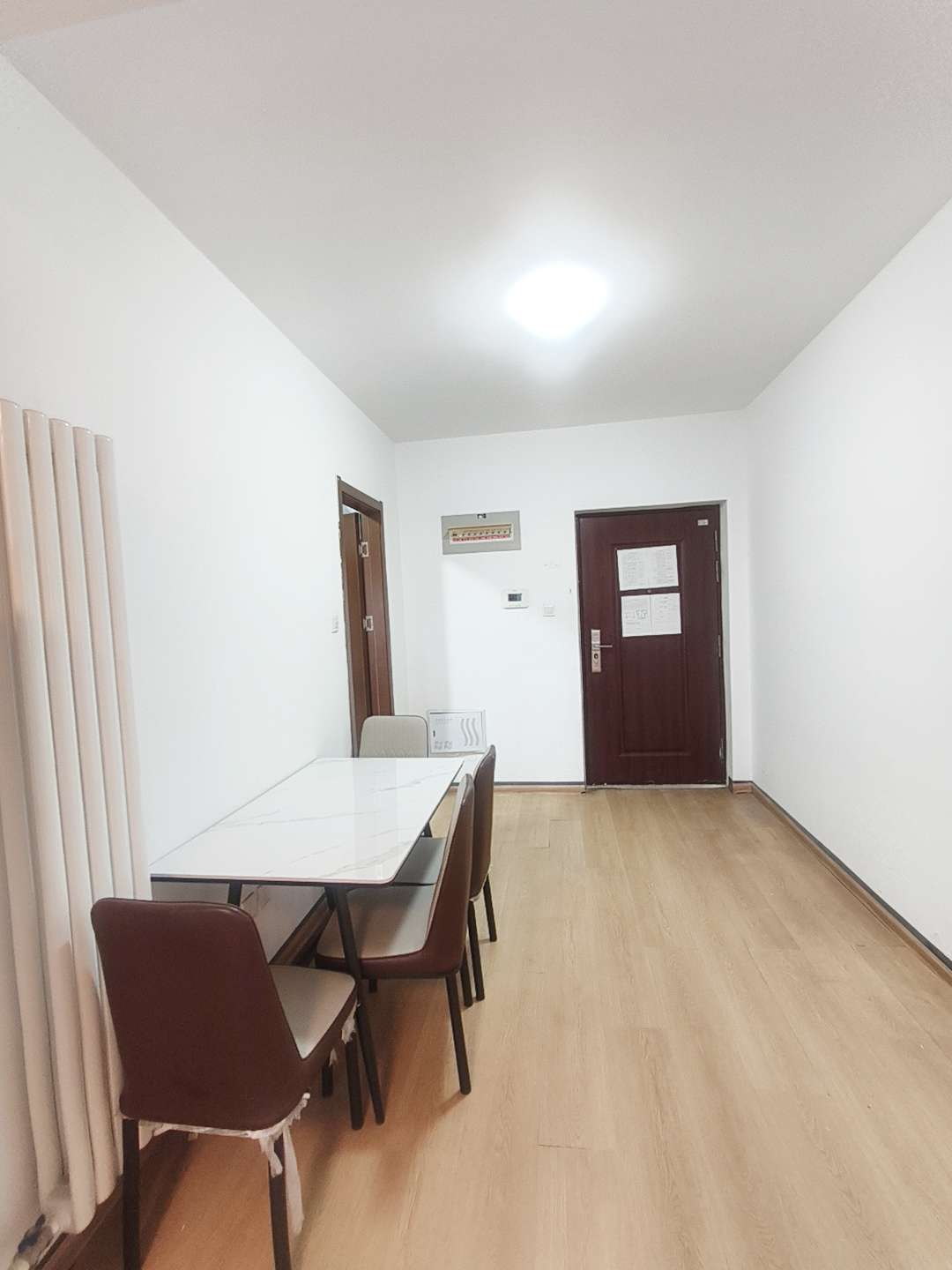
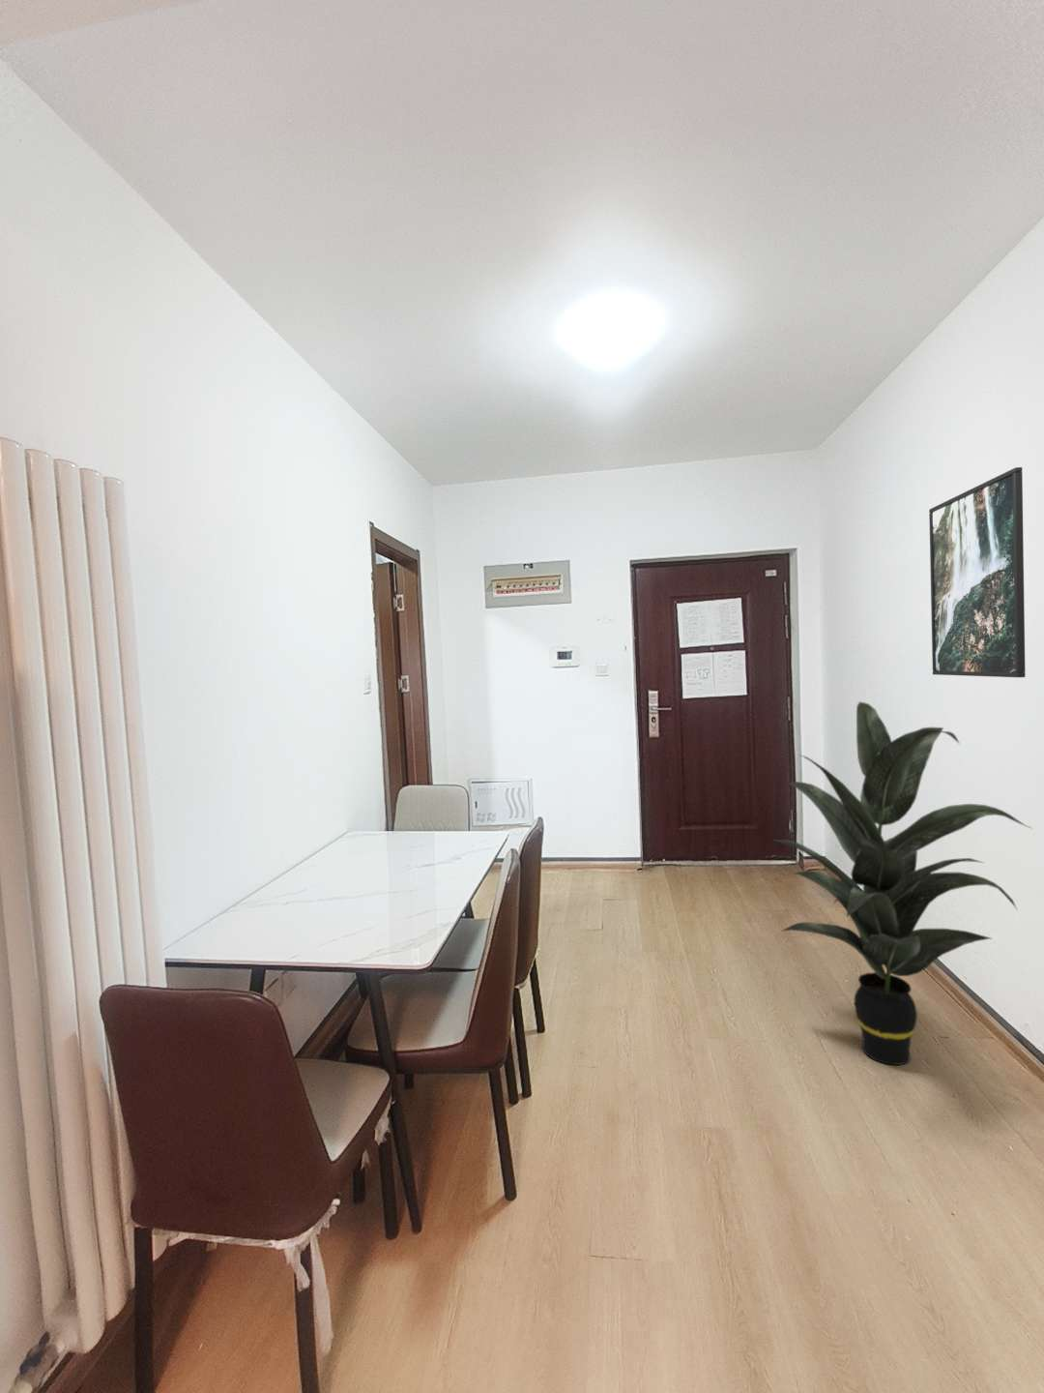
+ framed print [928,466,1026,678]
+ indoor plant [771,701,1032,1066]
